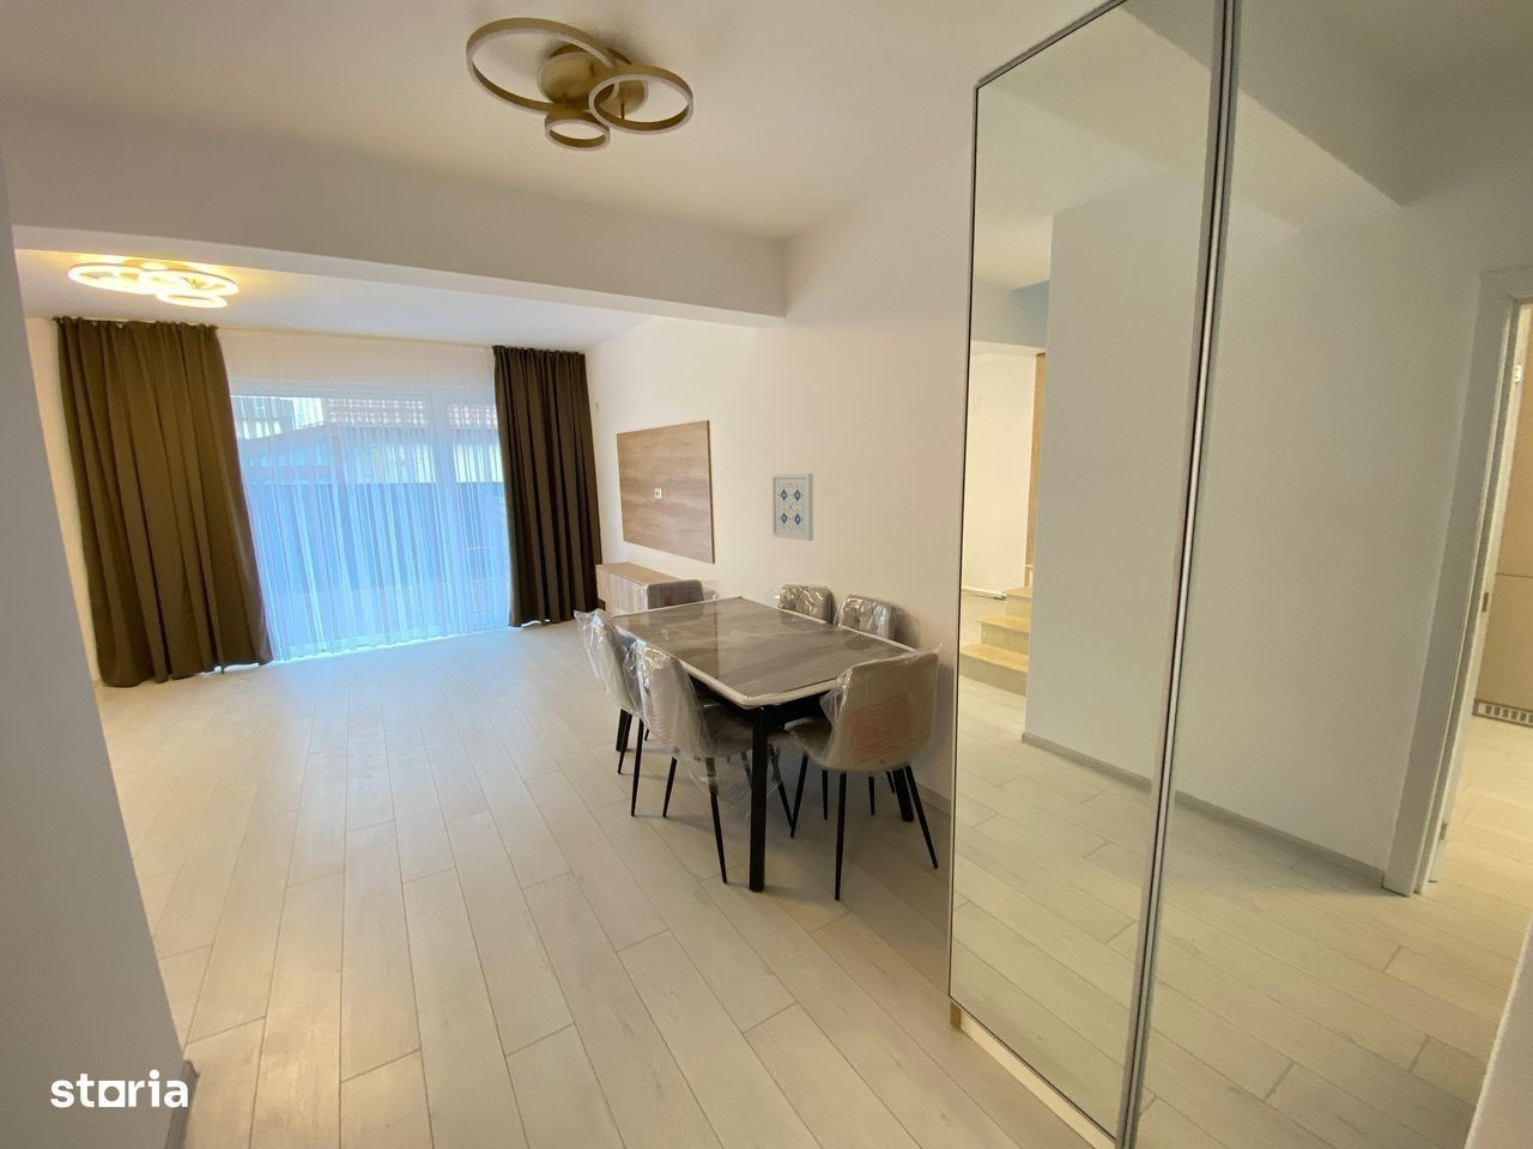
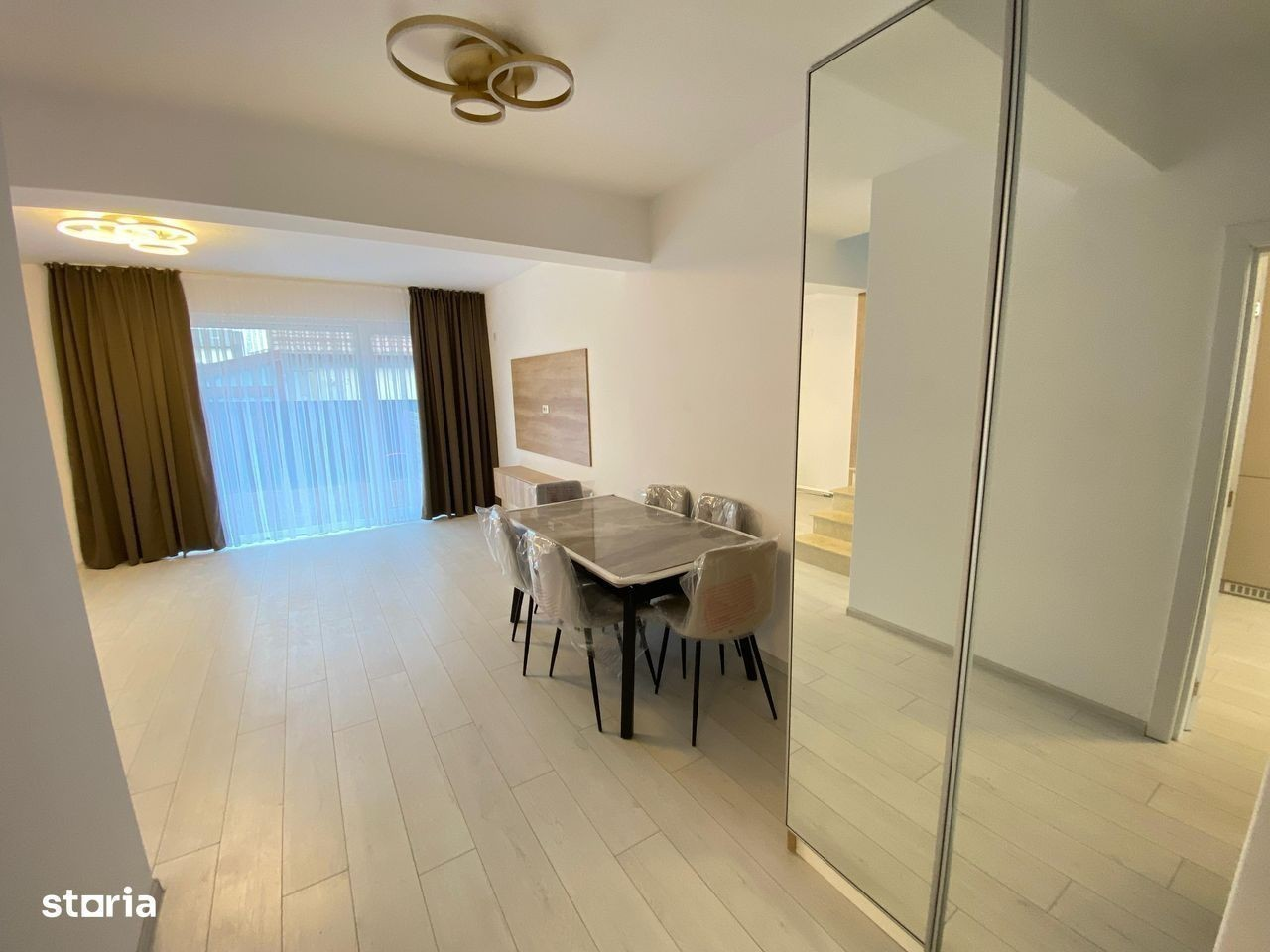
- wall art [770,473,815,542]
